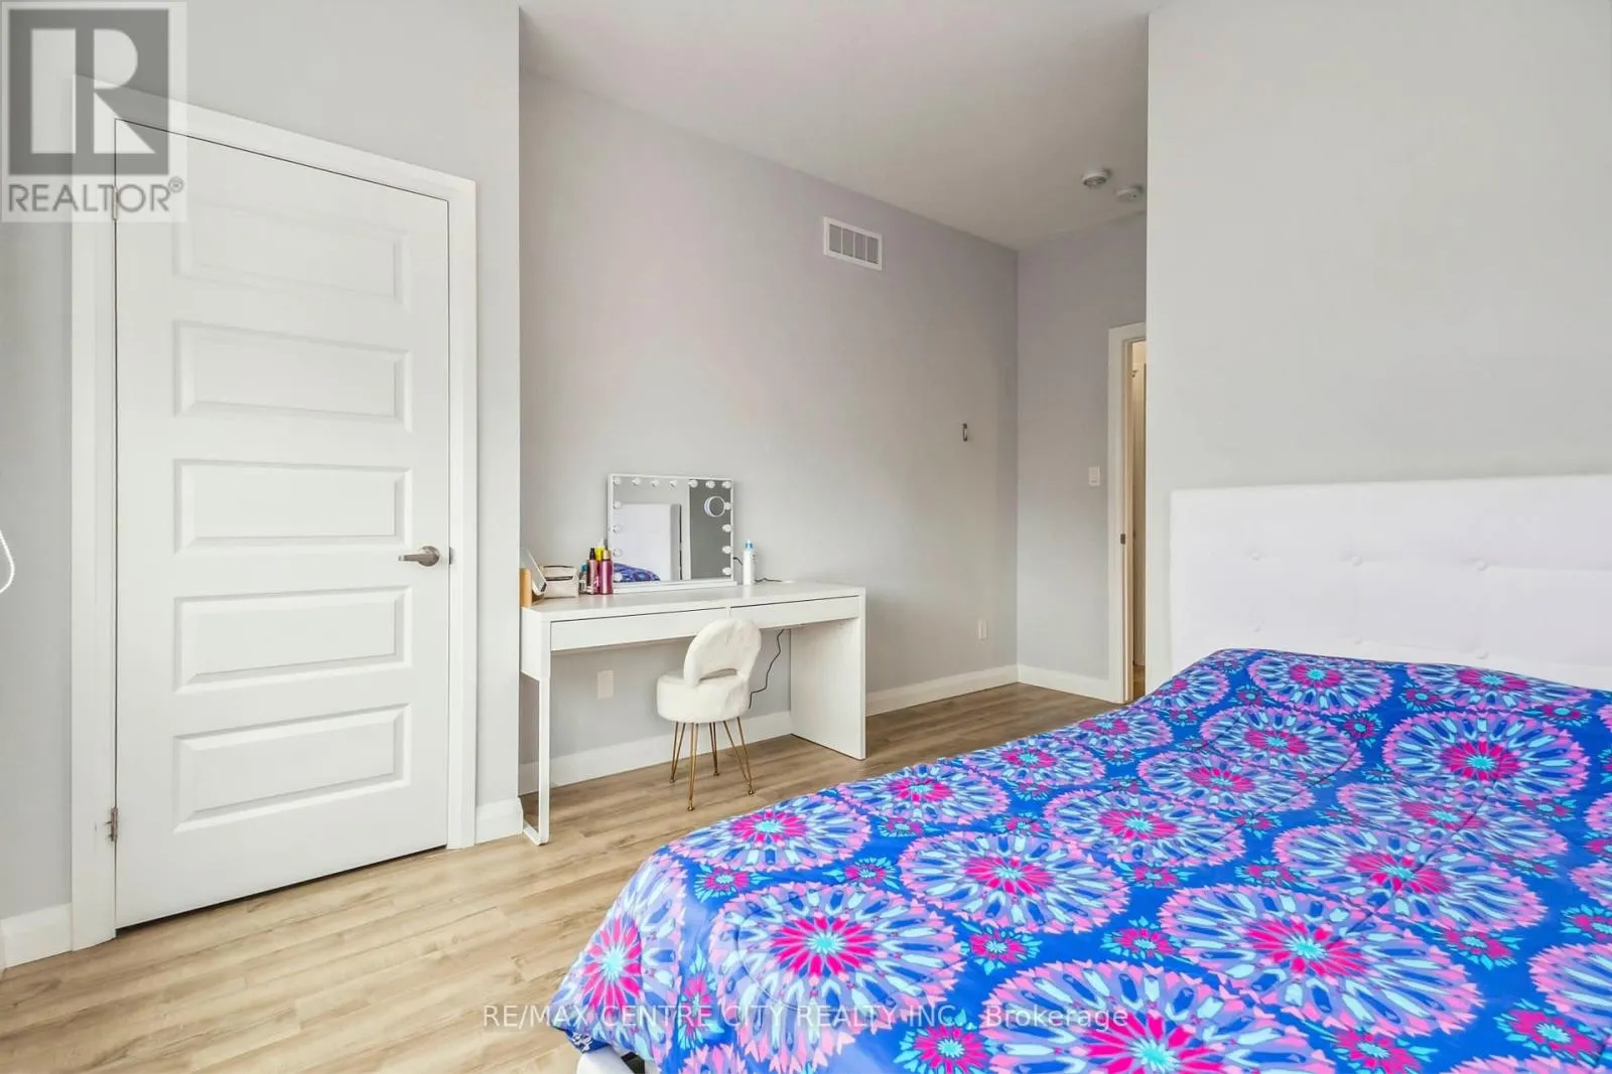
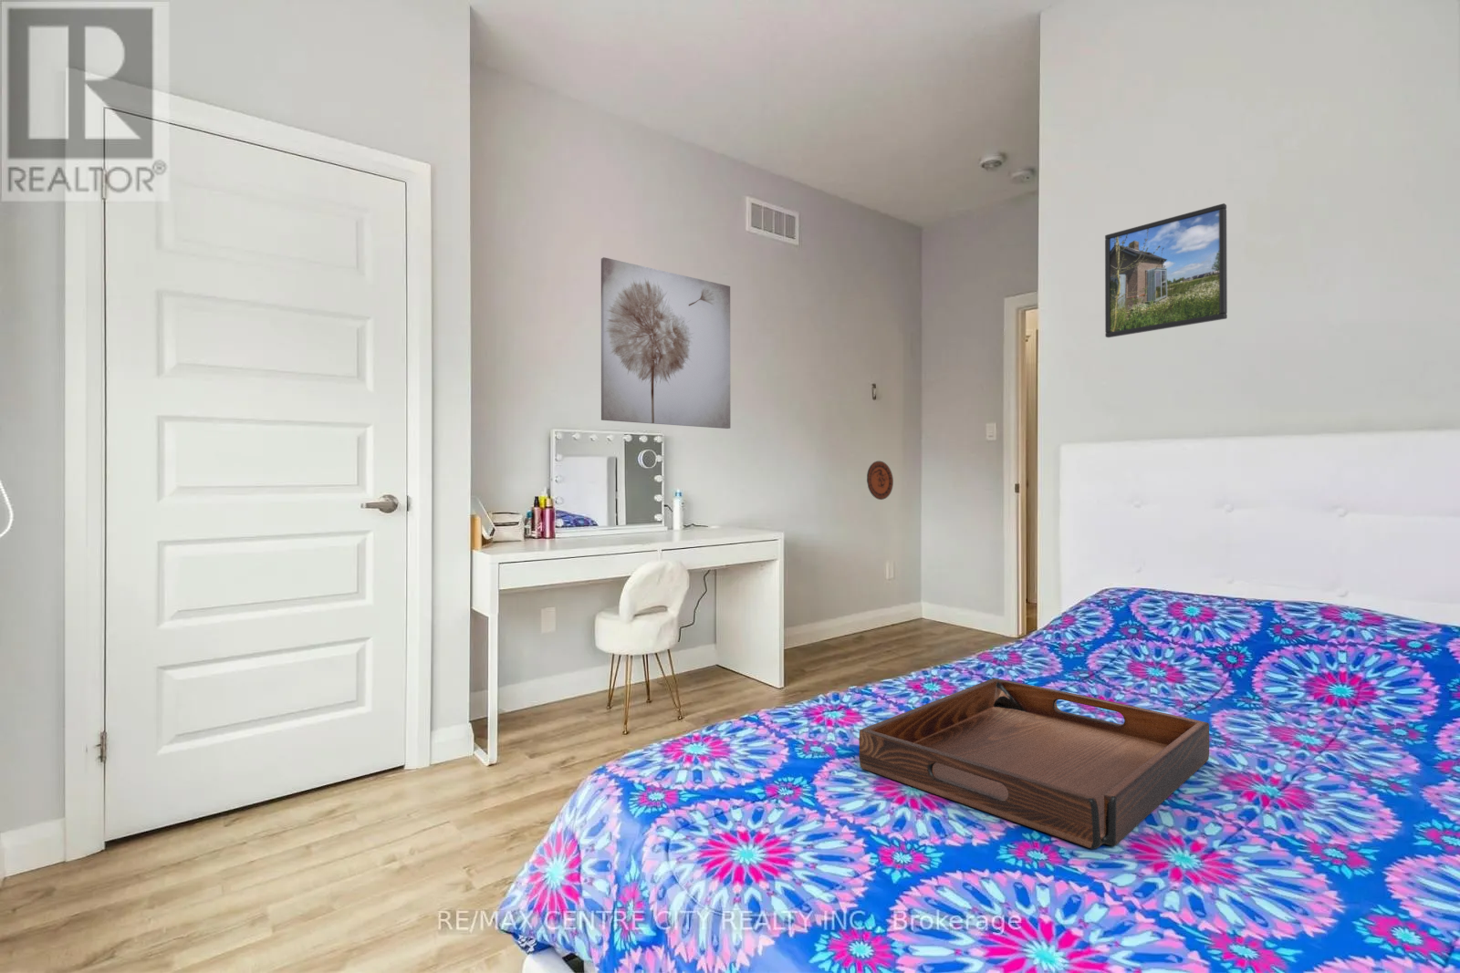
+ wall art [601,256,731,430]
+ serving tray [858,678,1210,850]
+ decorative plate [866,460,894,501]
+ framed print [1104,202,1229,339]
